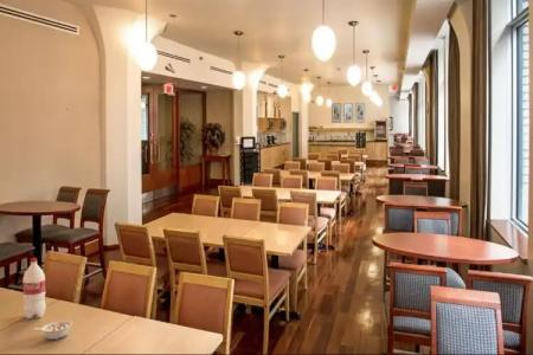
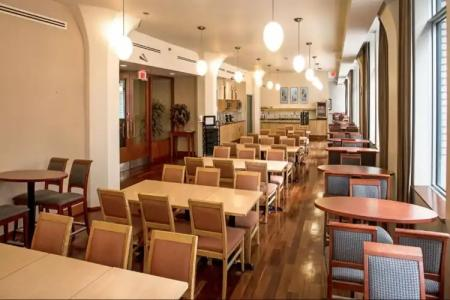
- bottle [21,257,47,320]
- legume [33,320,73,341]
